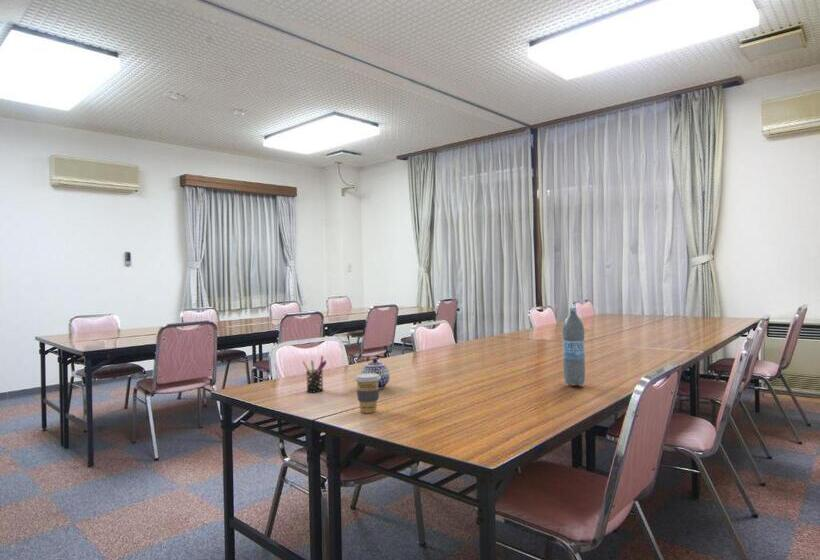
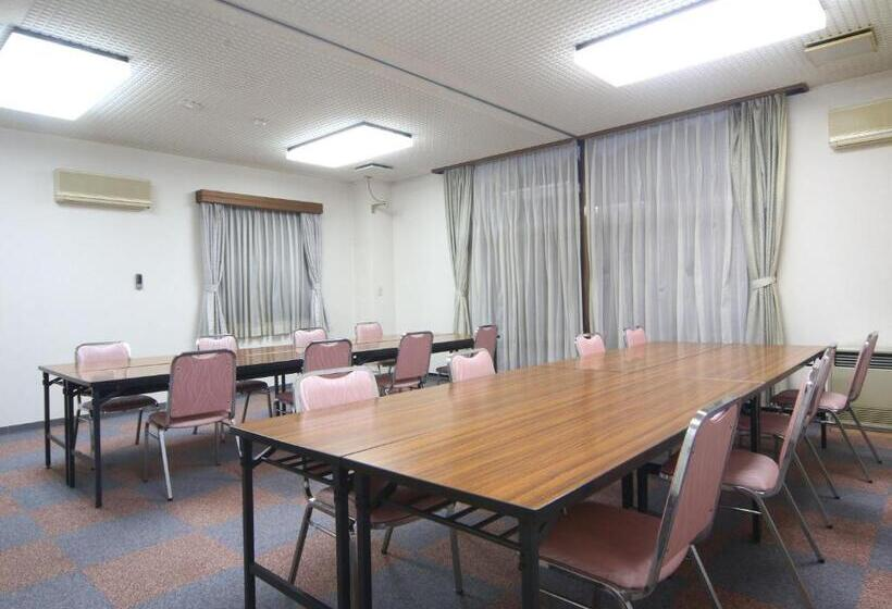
- water bottle [561,306,586,387]
- coffee cup [353,373,381,414]
- pen holder [301,355,328,393]
- teapot [360,357,391,390]
